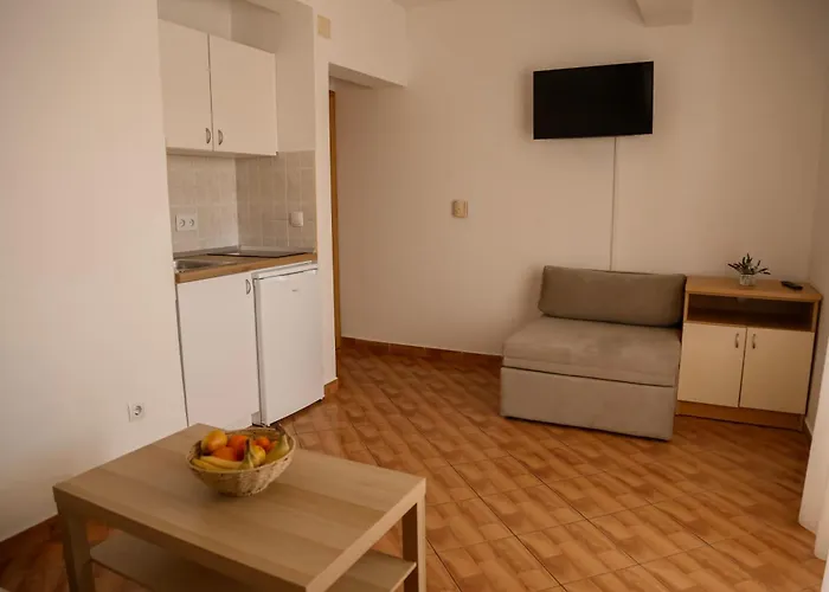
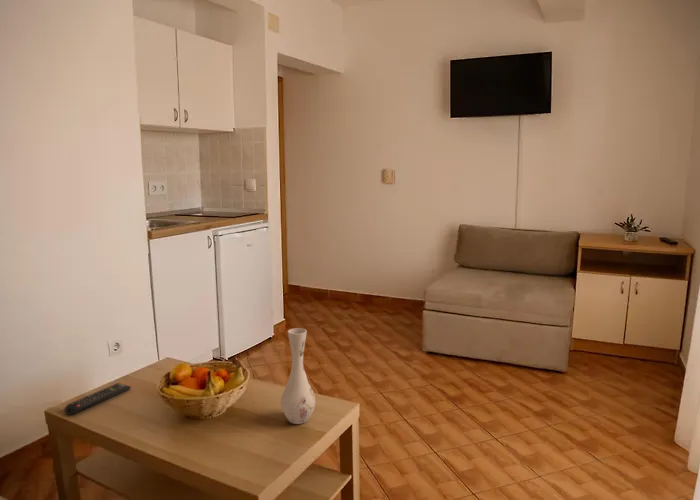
+ remote control [63,382,132,416]
+ vase [280,327,317,425]
